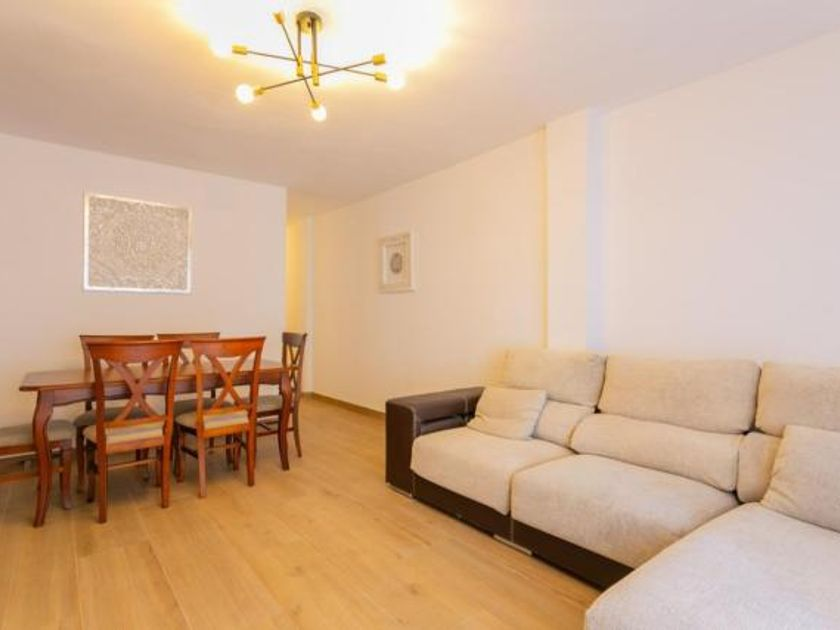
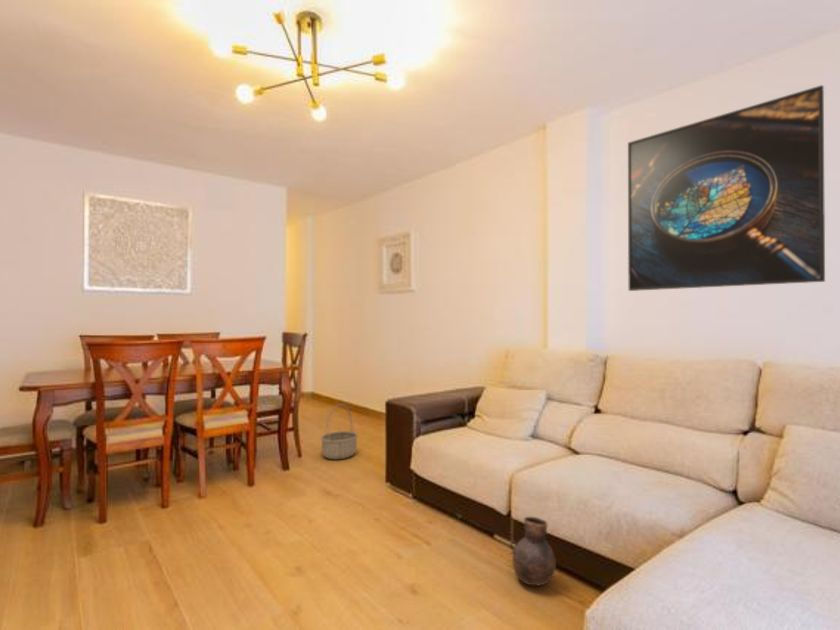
+ vase [509,516,557,587]
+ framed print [627,84,826,292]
+ basket [320,403,359,460]
